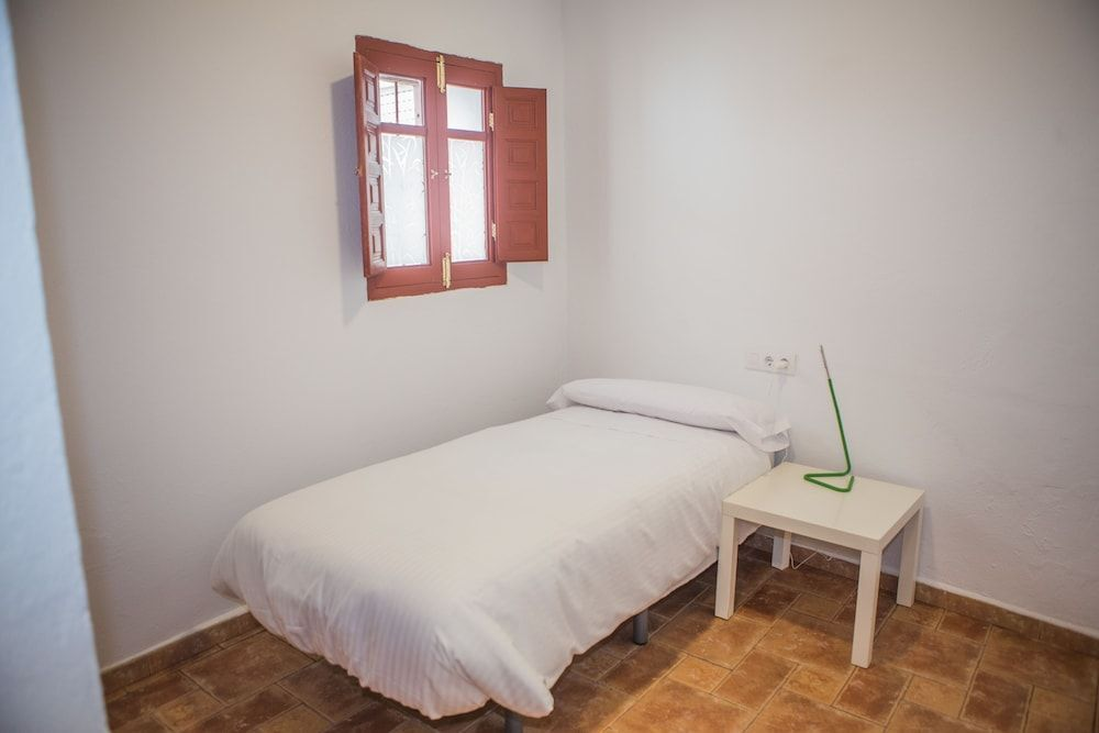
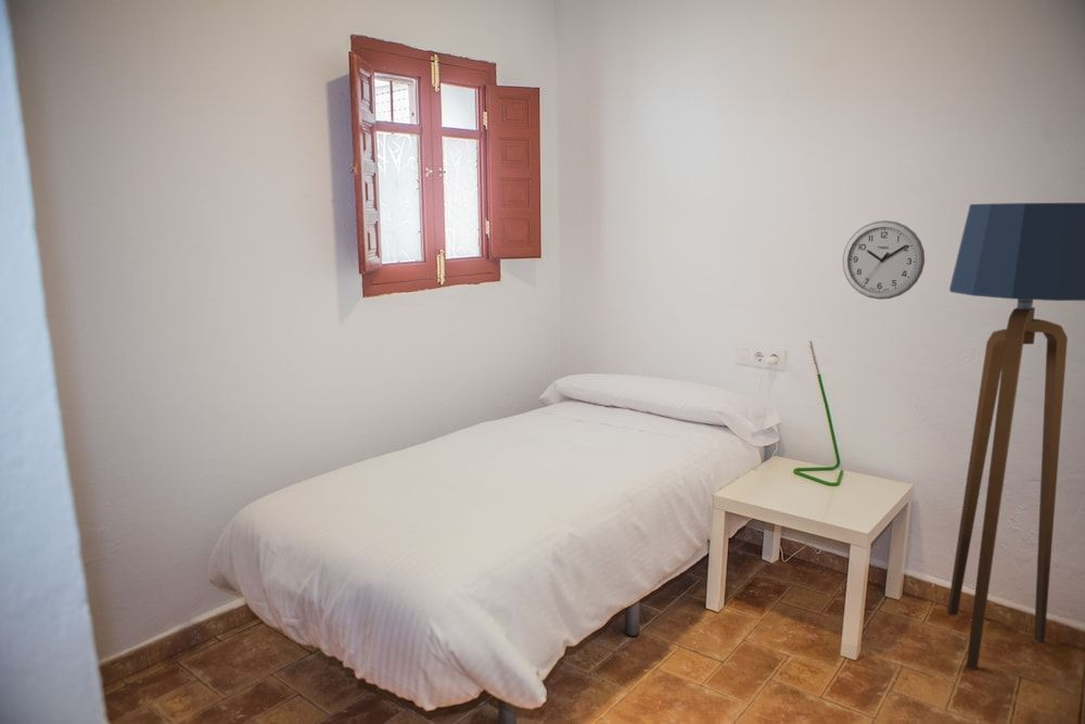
+ wall clock [841,219,926,301]
+ floor lamp [946,202,1085,671]
